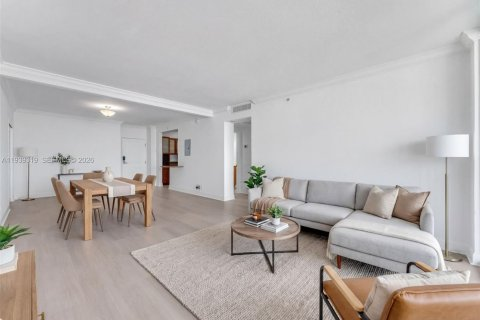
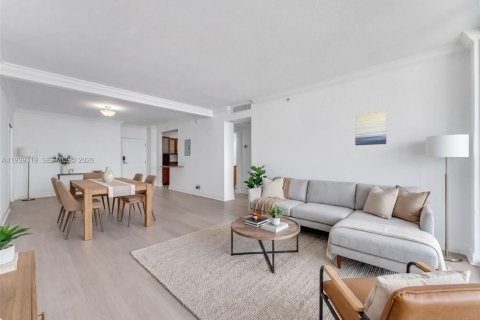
+ wall art [354,111,387,146]
